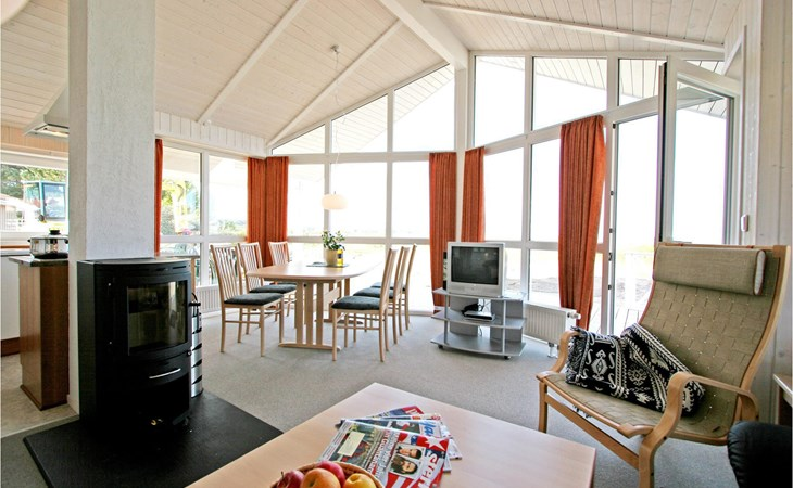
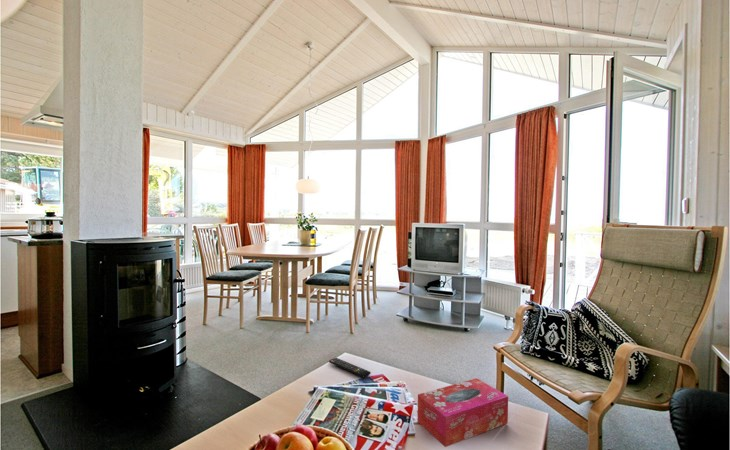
+ tissue box [416,377,509,448]
+ remote control [328,357,372,378]
